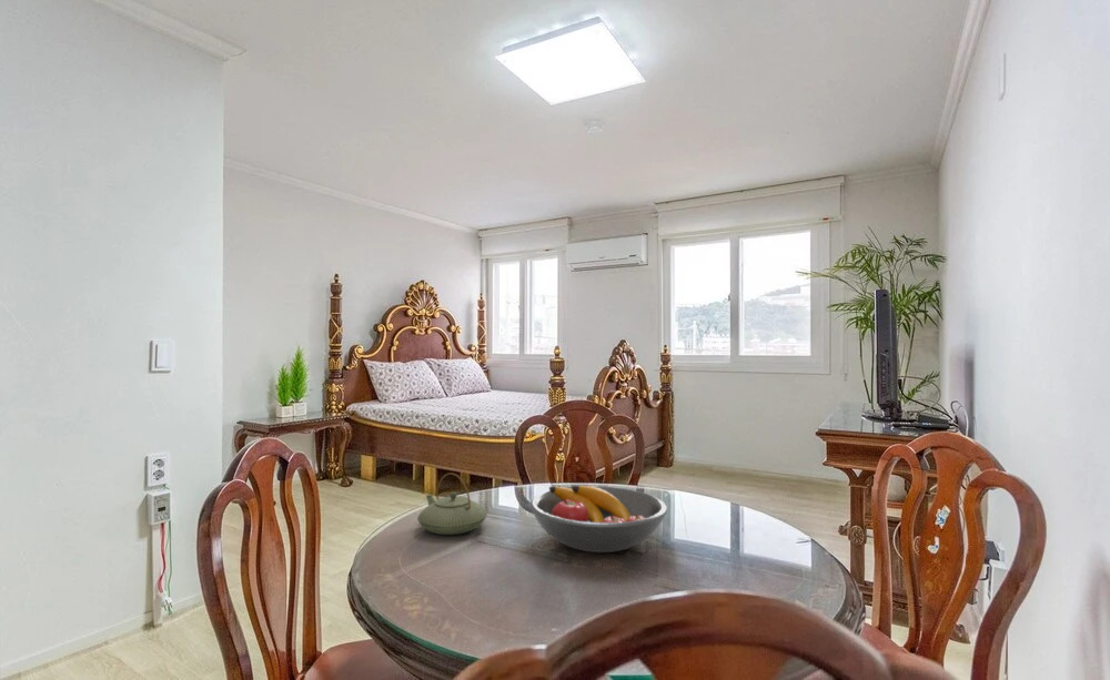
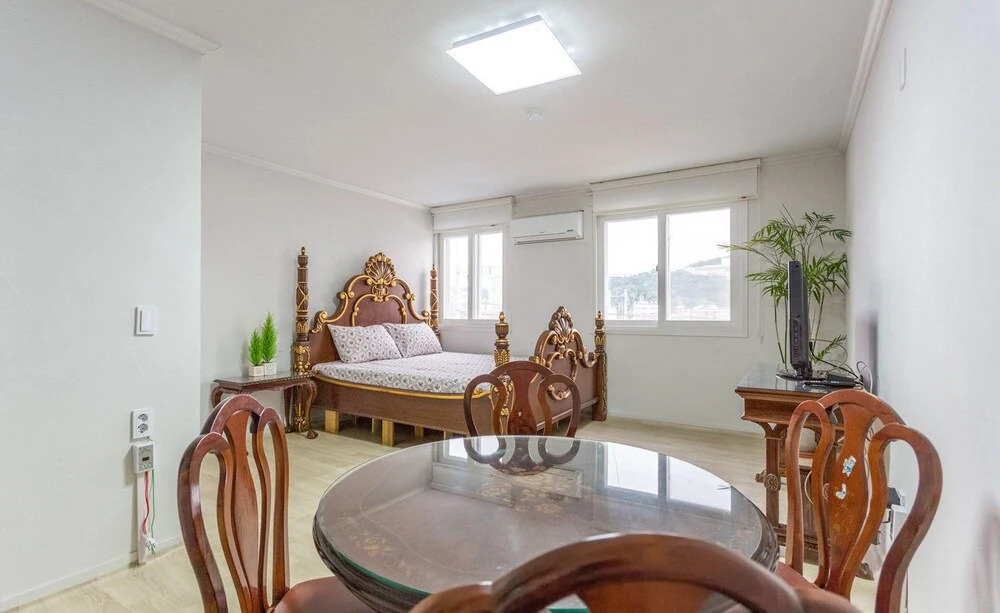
- fruit bowl [528,485,668,554]
- teapot [416,471,488,536]
